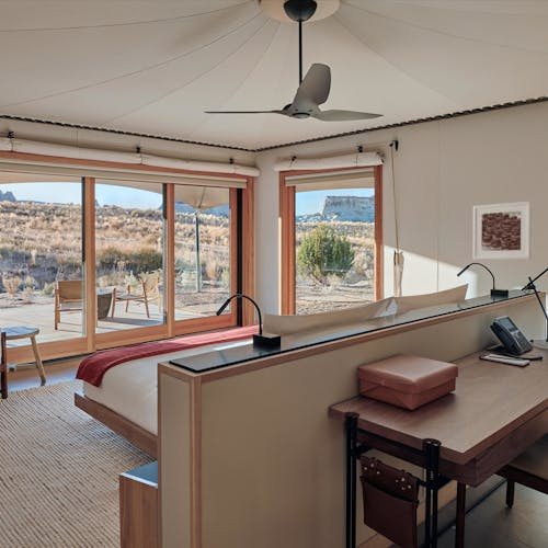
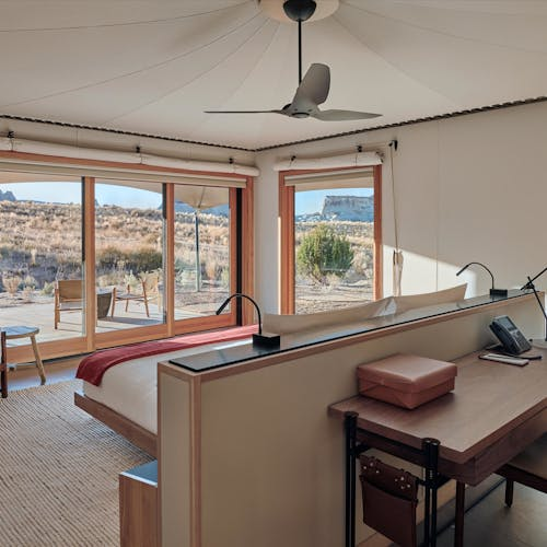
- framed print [472,201,533,261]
